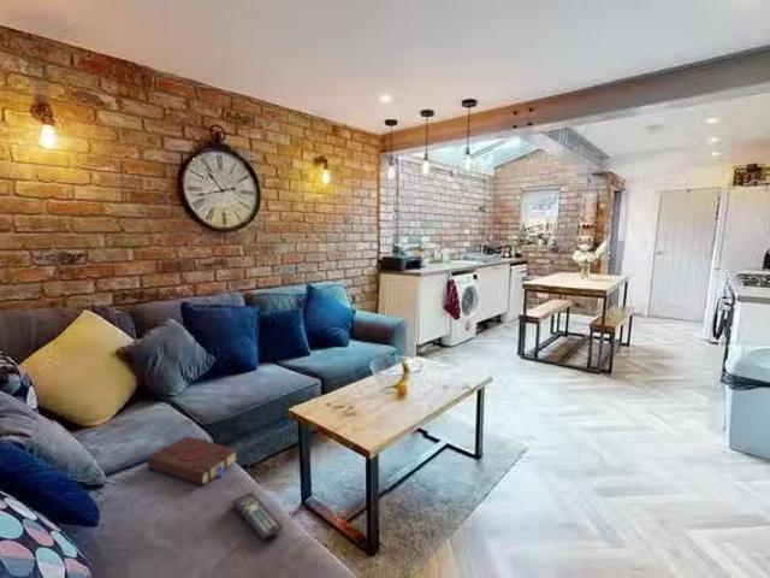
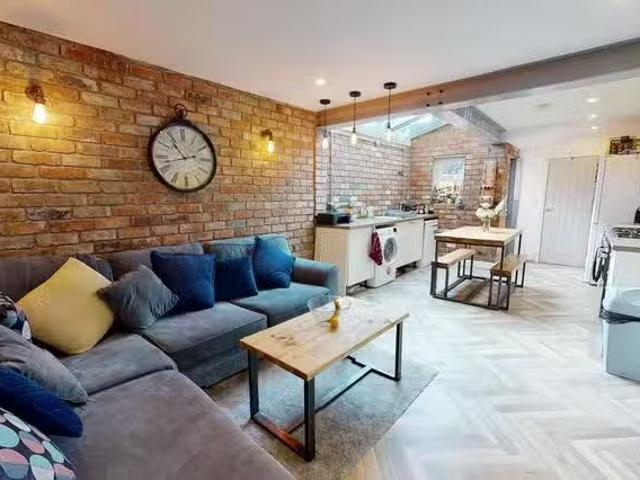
- book [147,435,238,486]
- remote control [230,491,284,541]
